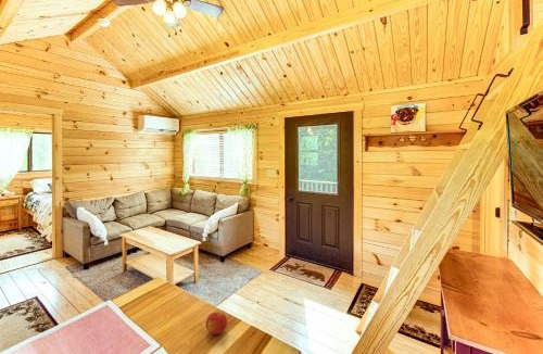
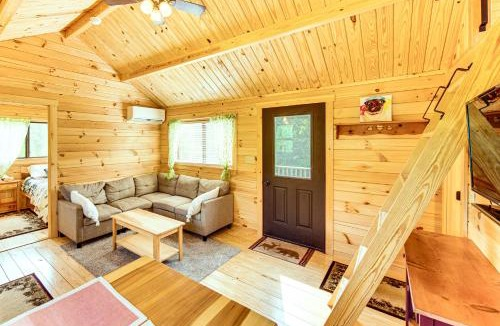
- apple [205,311,228,336]
